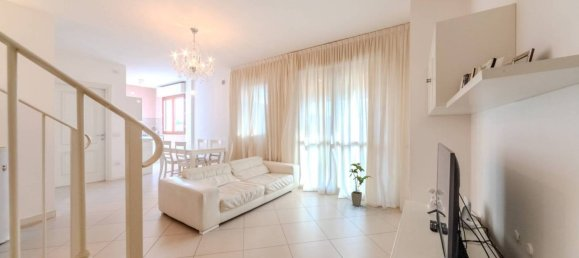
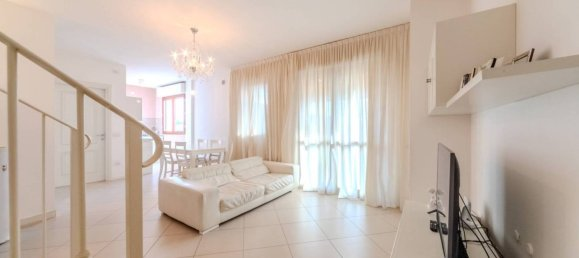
- house plant [349,162,372,207]
